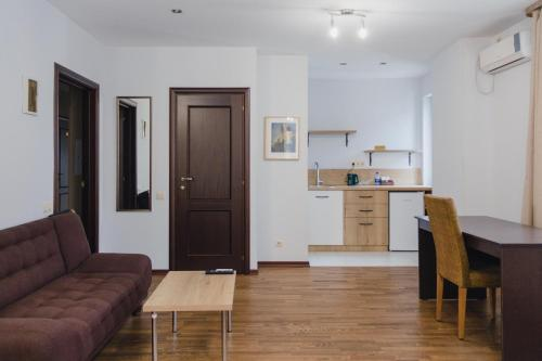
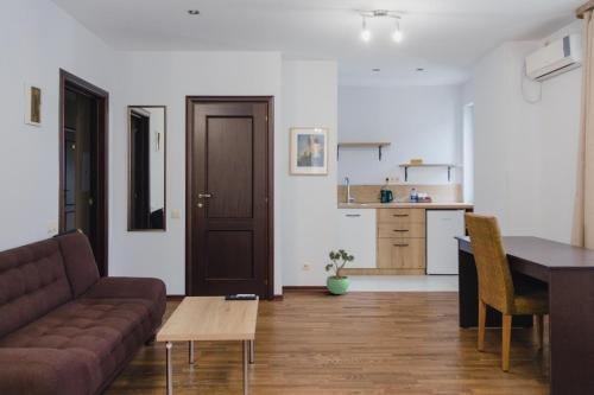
+ potted plant [324,248,355,295]
